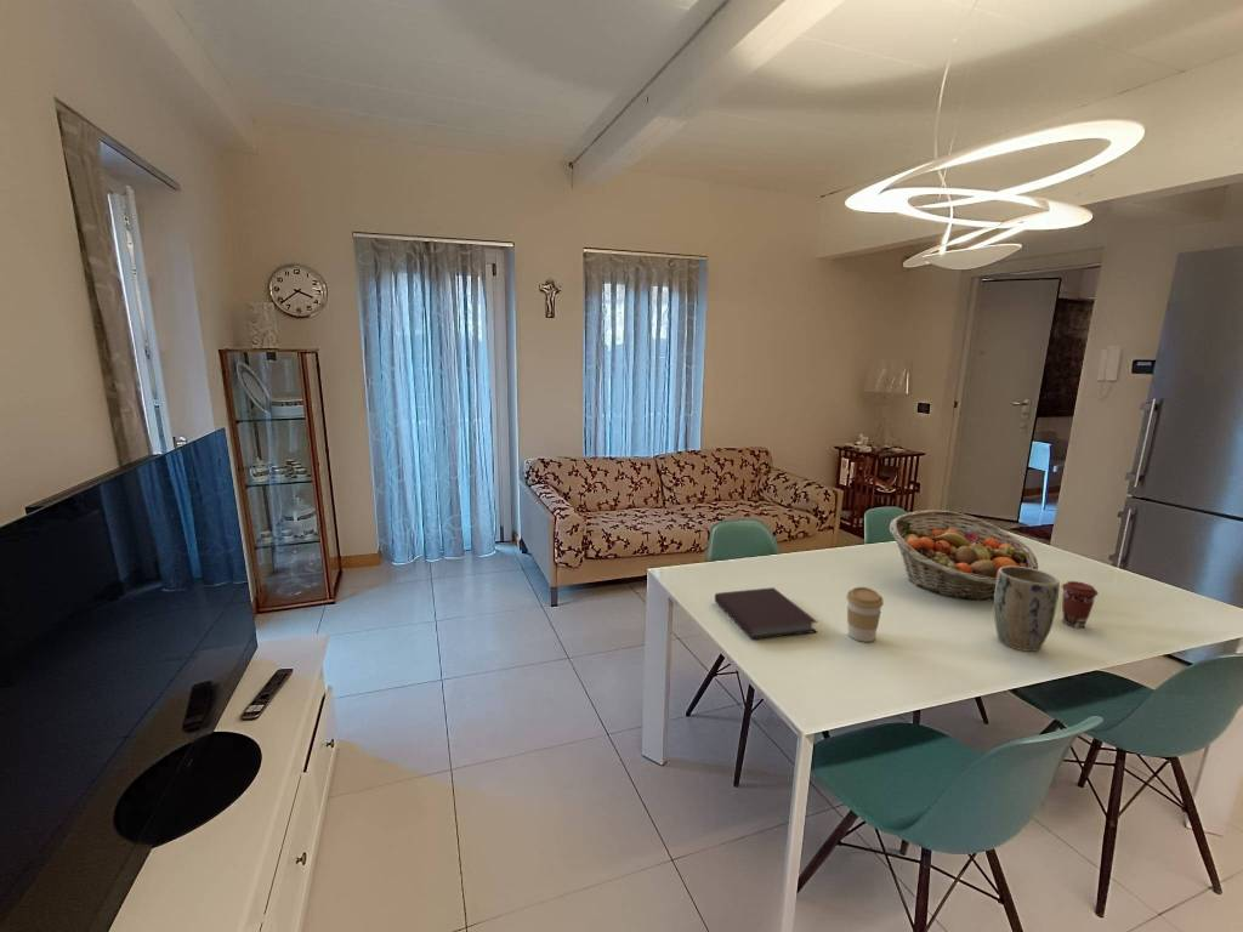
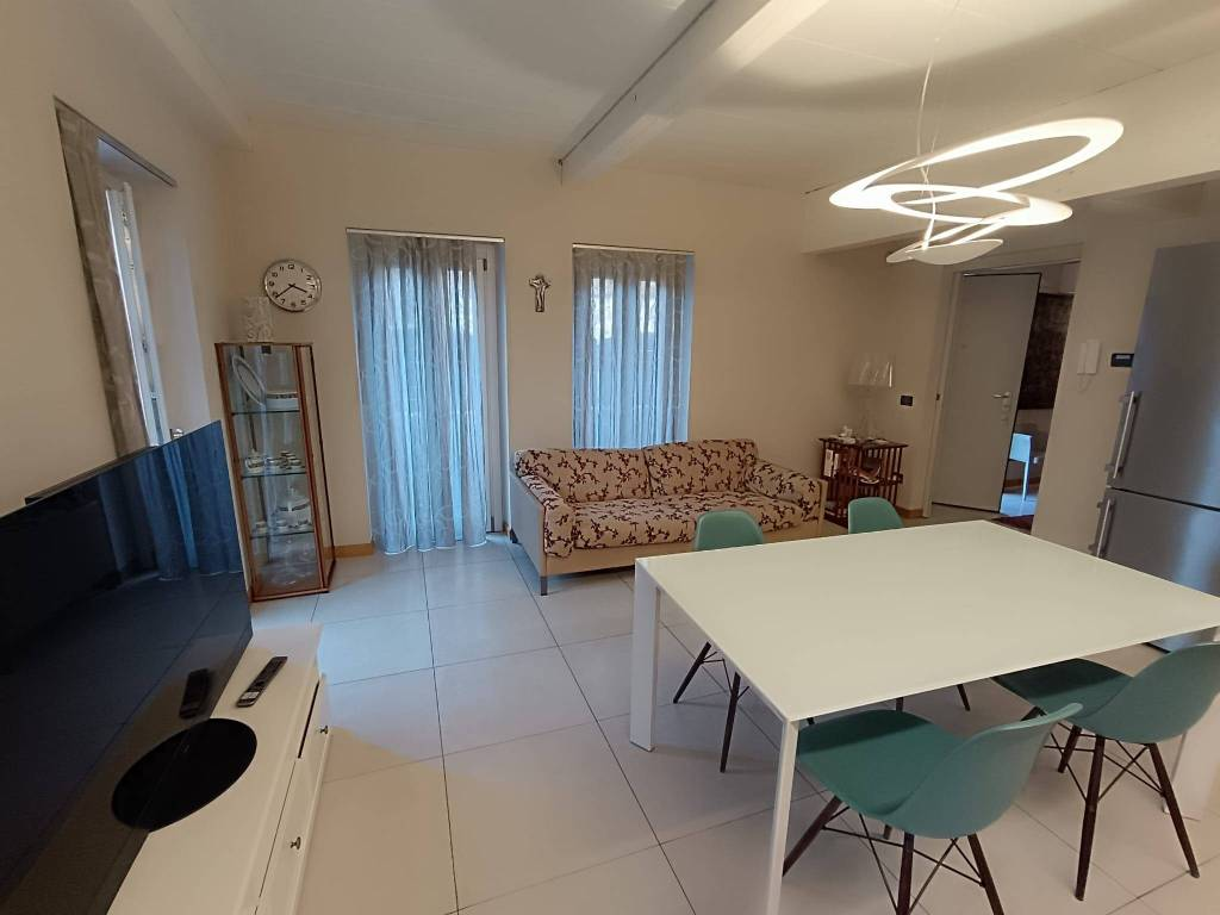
- coffee cup [1061,580,1100,629]
- coffee cup [845,586,885,643]
- notebook [714,586,819,641]
- plant pot [993,566,1061,653]
- fruit basket [889,508,1039,602]
